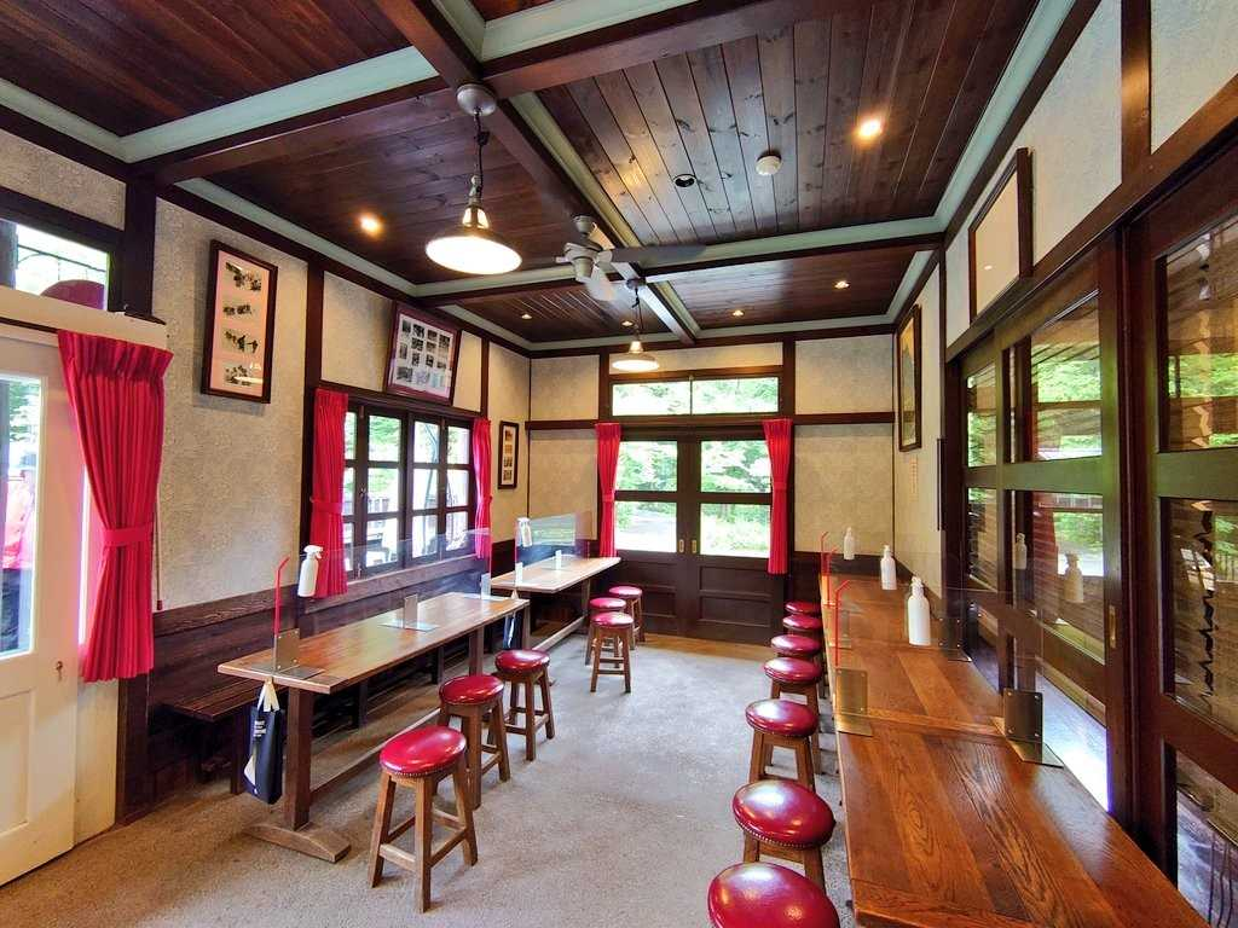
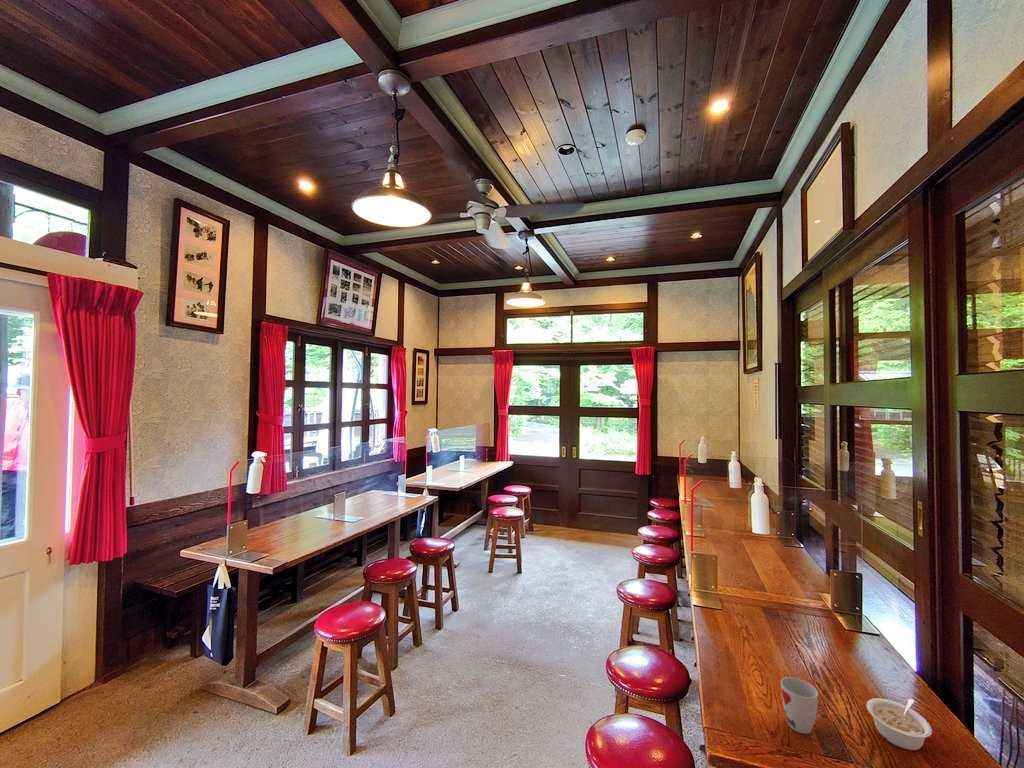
+ cup [780,676,819,735]
+ legume [866,697,933,751]
